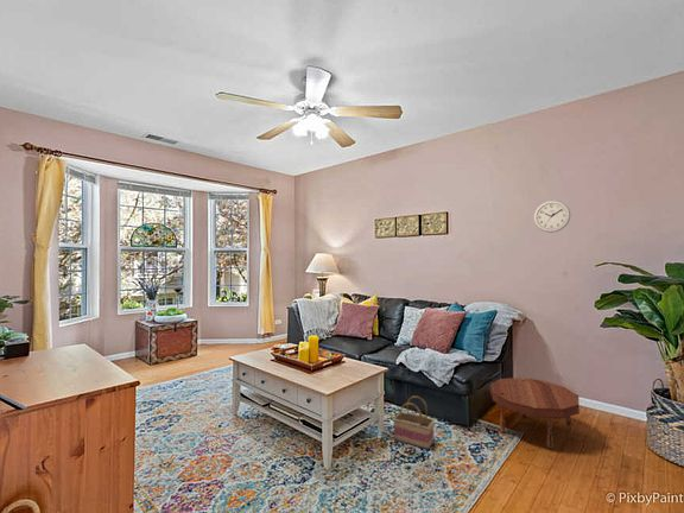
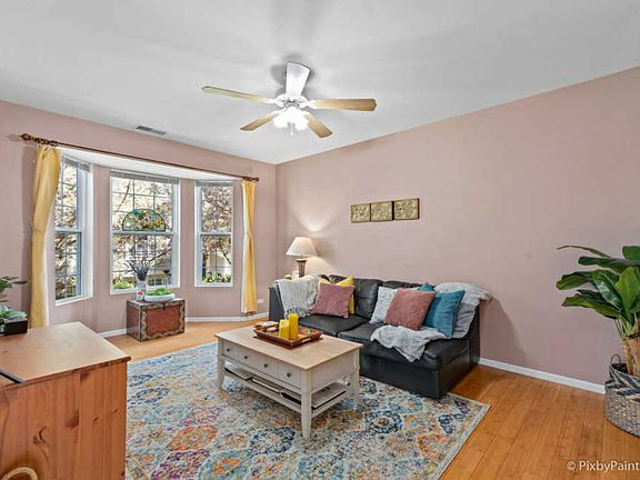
- side table [489,376,581,450]
- wall clock [533,200,571,234]
- basket [392,395,436,451]
